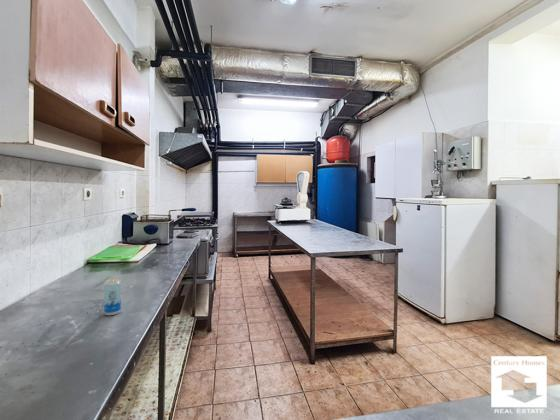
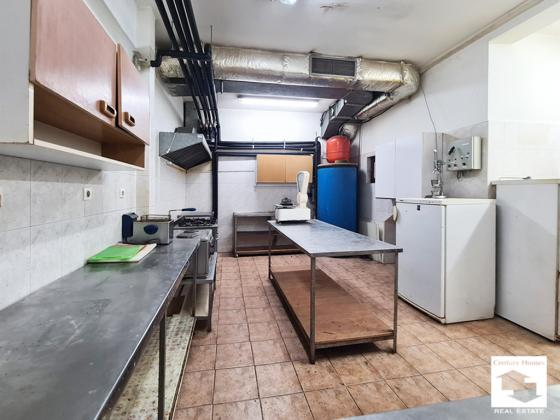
- beverage can [103,278,122,316]
